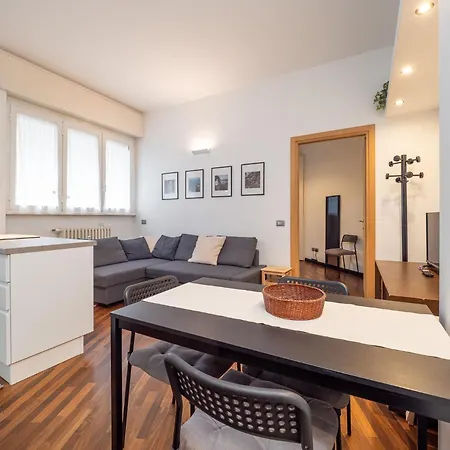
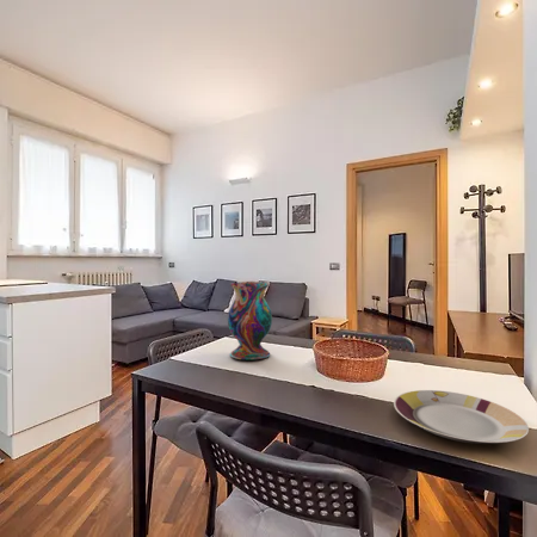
+ plate [393,389,530,445]
+ vase [227,280,273,360]
